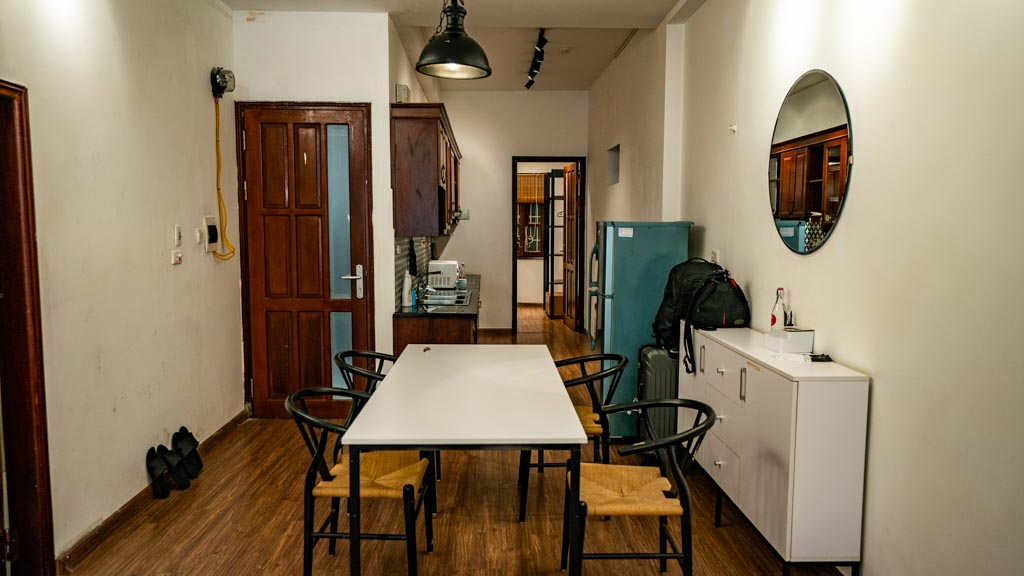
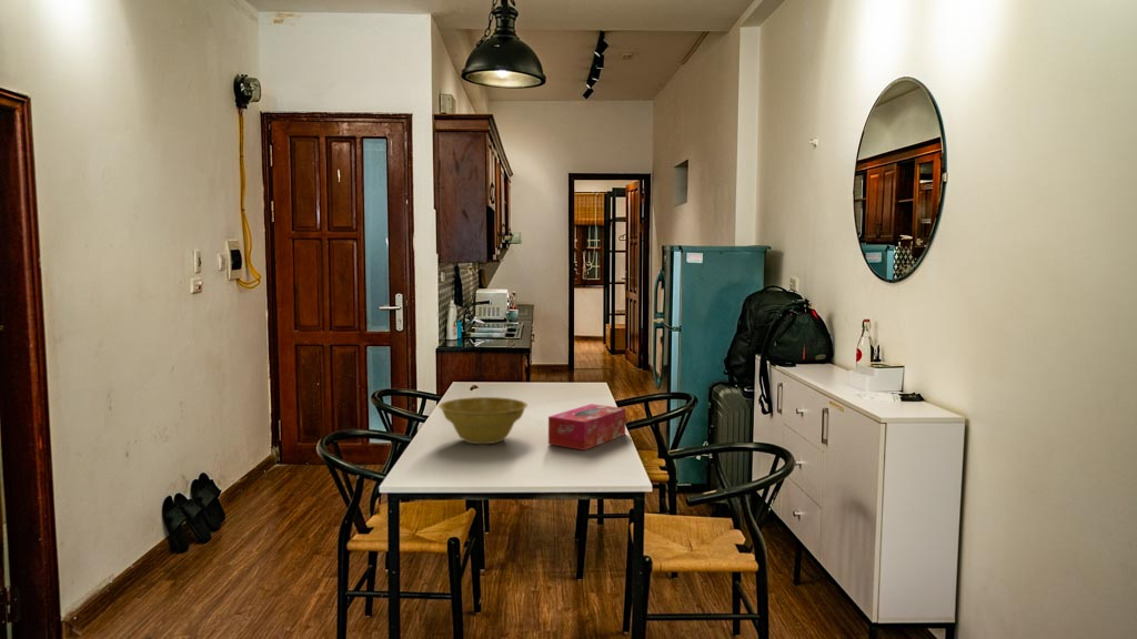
+ tissue box [547,403,626,452]
+ planter bowl [437,396,529,445]
